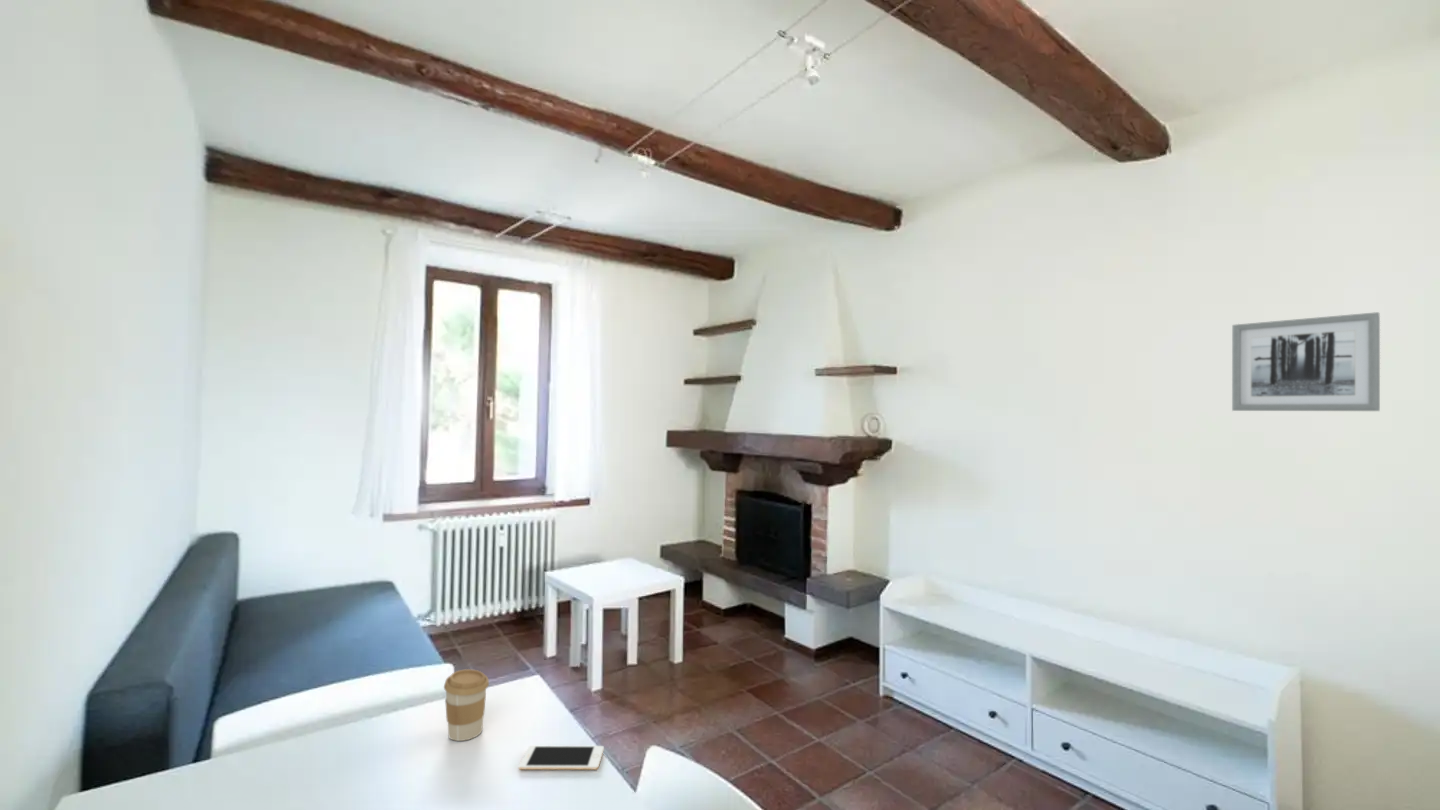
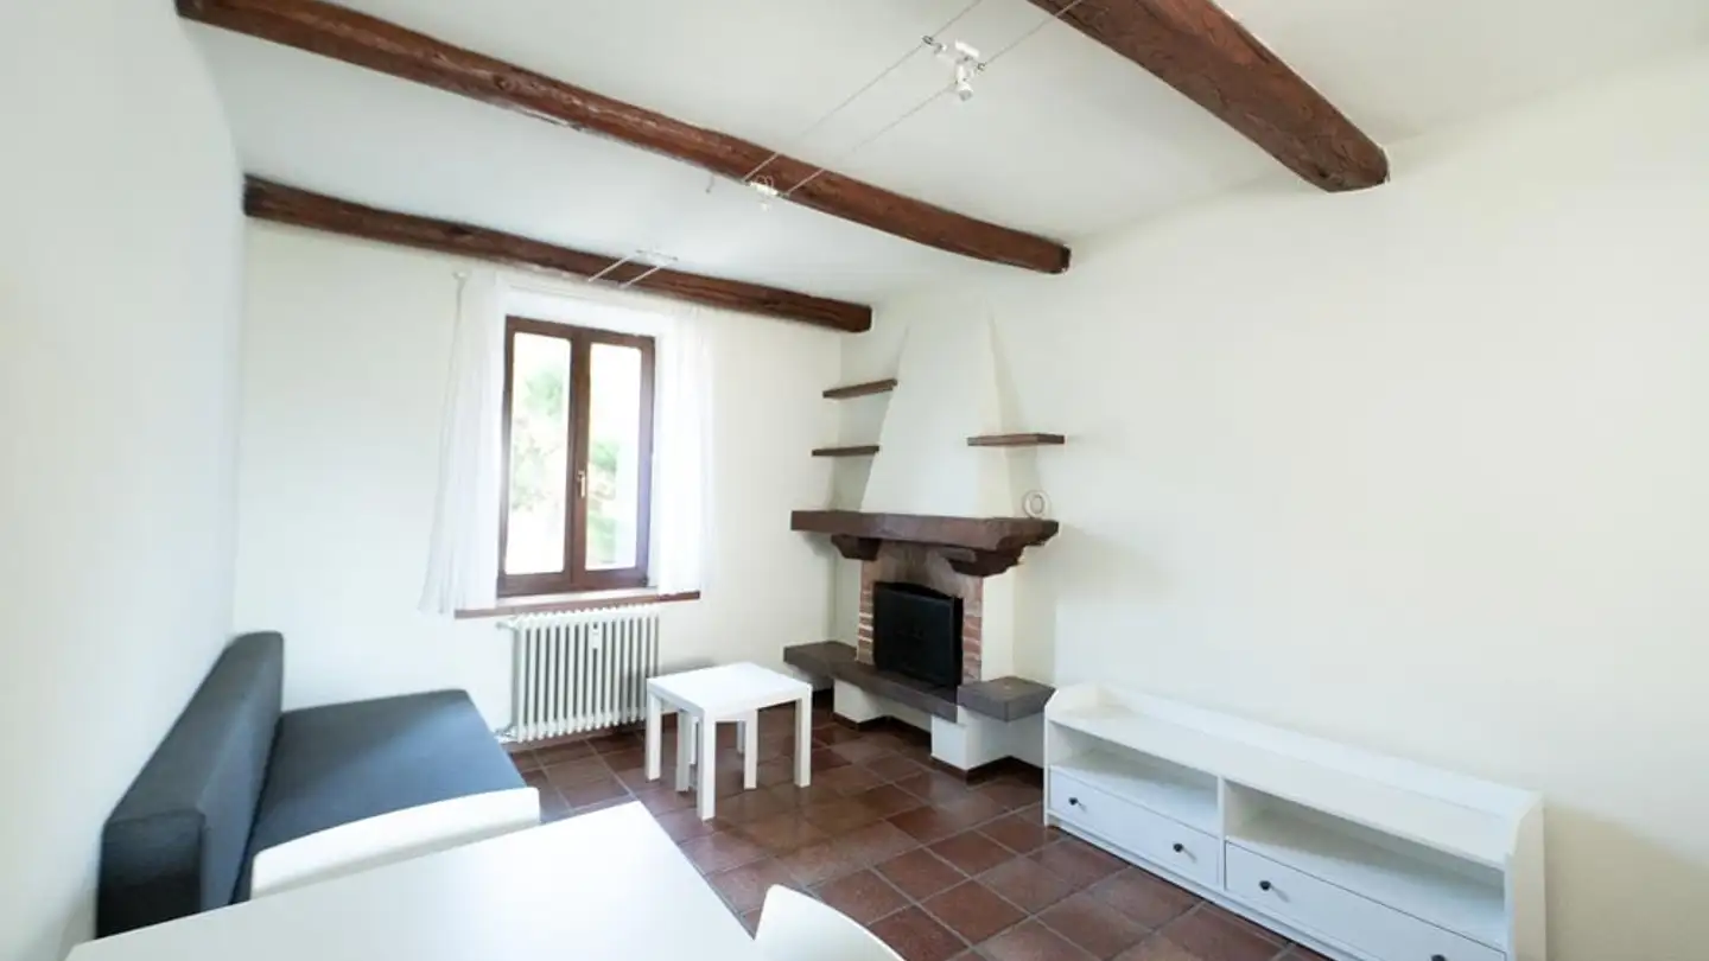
- cell phone [518,745,605,771]
- wall art [1231,311,1381,412]
- coffee cup [443,668,490,742]
